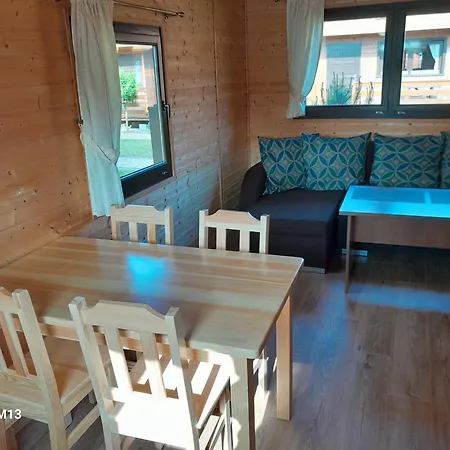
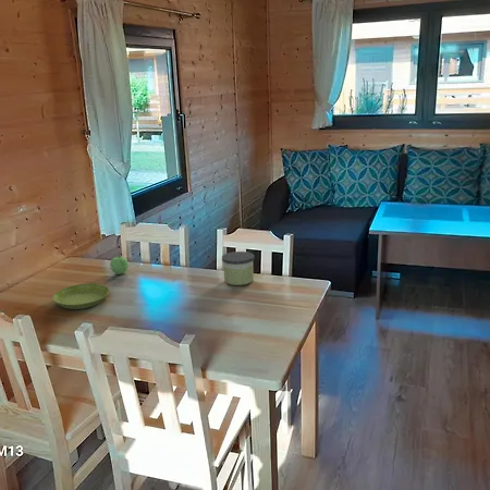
+ candle [221,250,255,286]
+ saucer [51,283,110,310]
+ apple [109,256,130,275]
